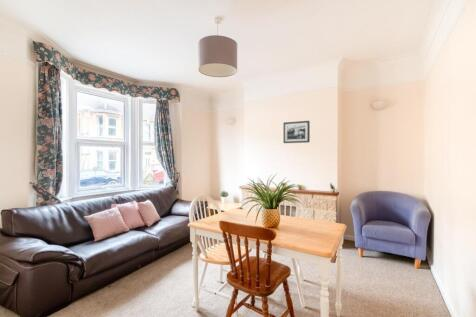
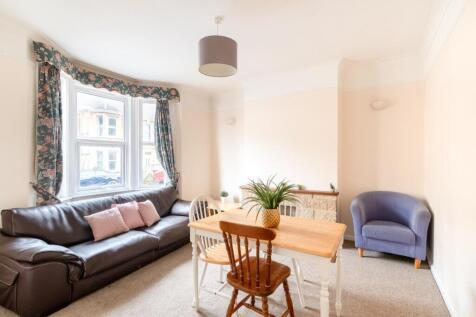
- picture frame [283,120,311,144]
